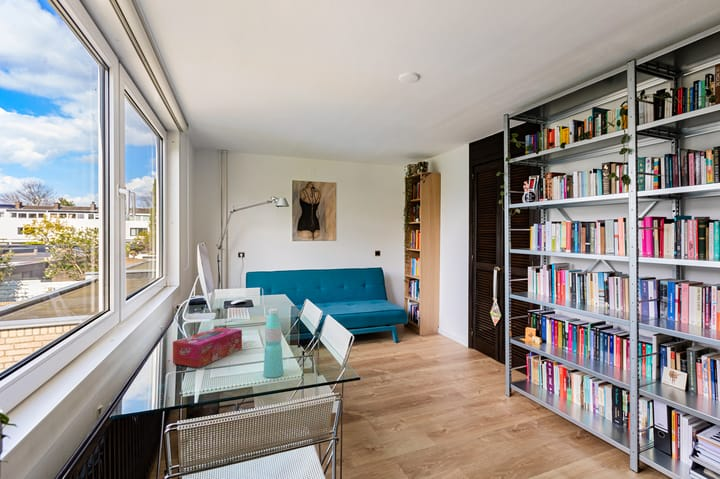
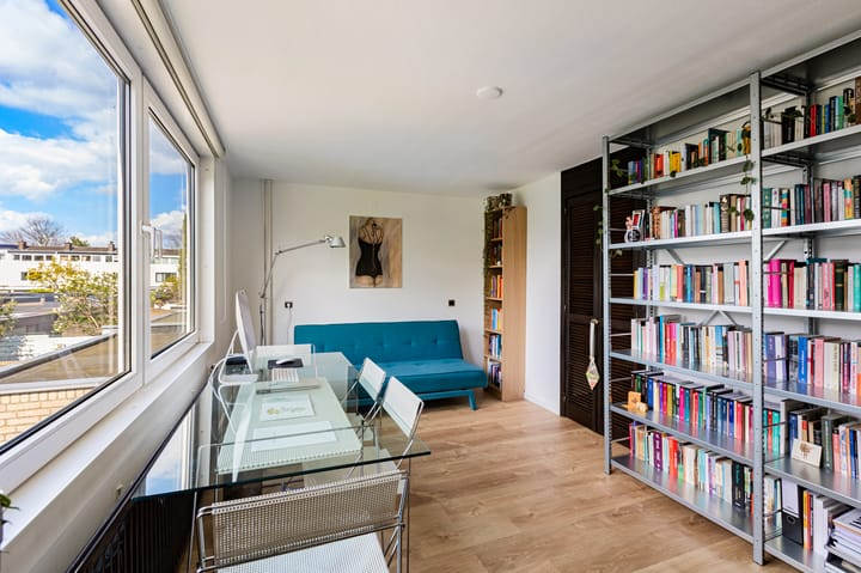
- water bottle [263,308,284,379]
- tissue box [172,326,243,368]
